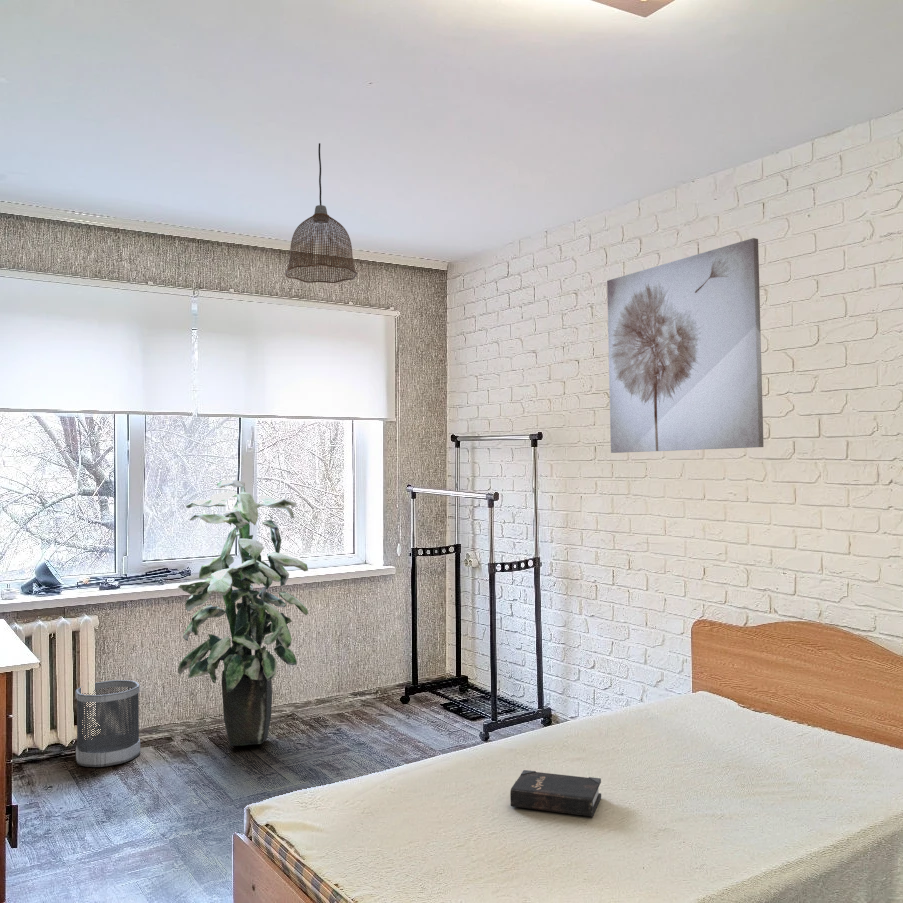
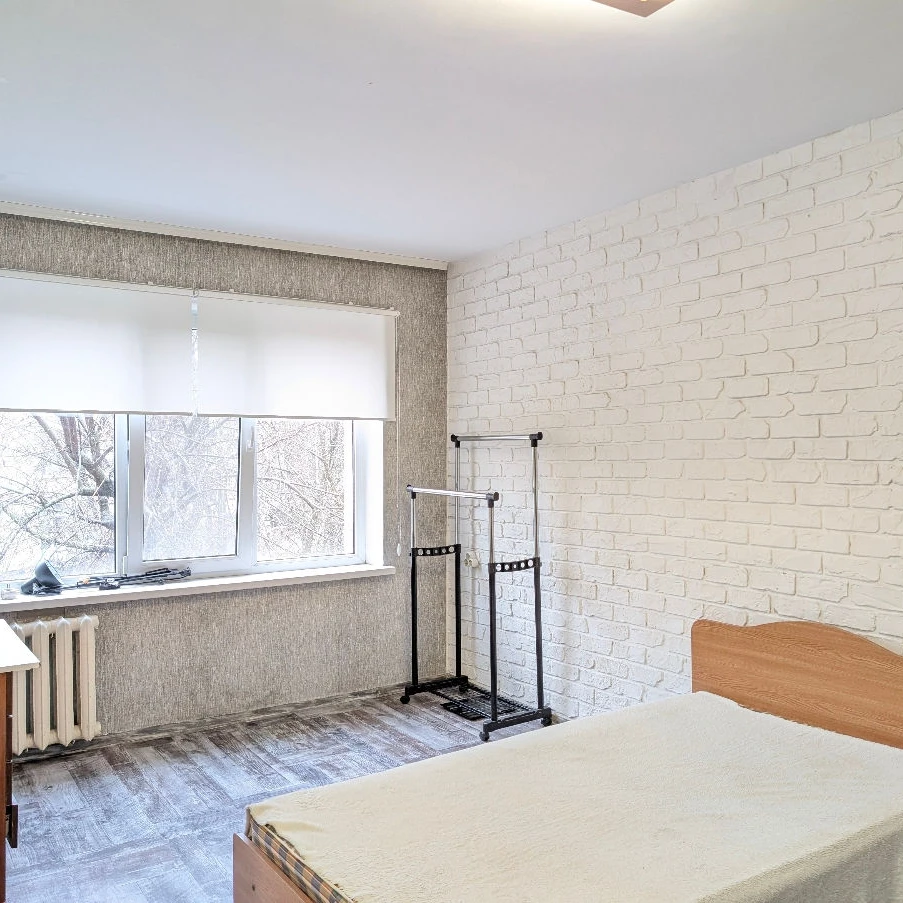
- indoor plant [177,479,309,747]
- wastebasket [75,679,141,768]
- pendant lamp [284,142,358,284]
- wall art [606,237,765,454]
- hardback book [509,769,602,817]
